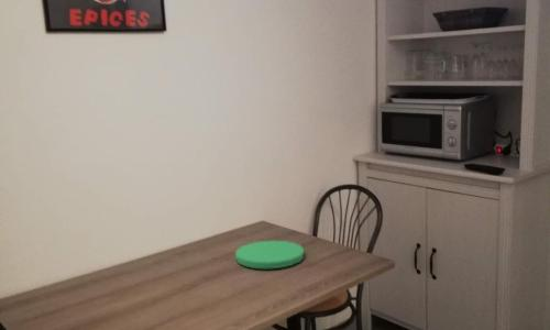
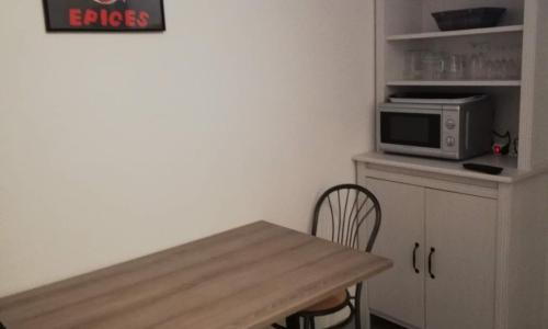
- plate [234,240,305,270]
